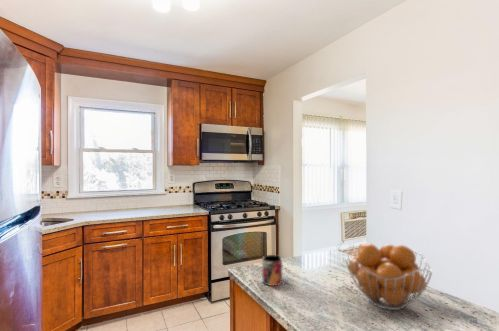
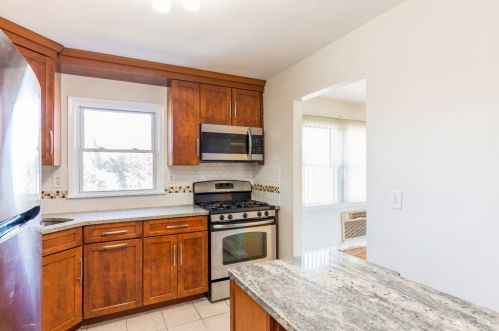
- mug [261,254,283,287]
- fruit basket [345,242,433,311]
